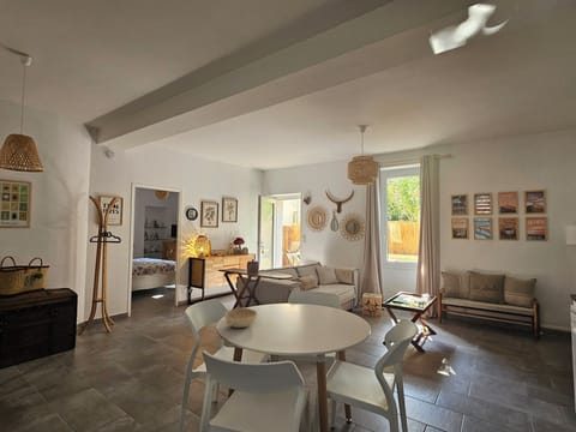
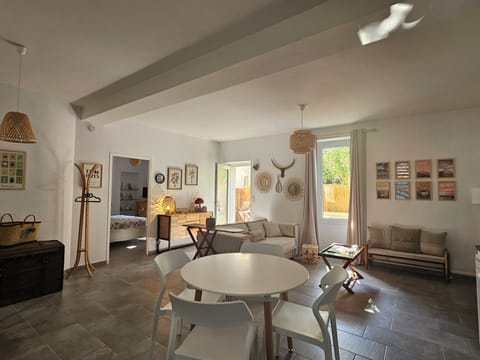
- decorative bowl [223,306,258,329]
